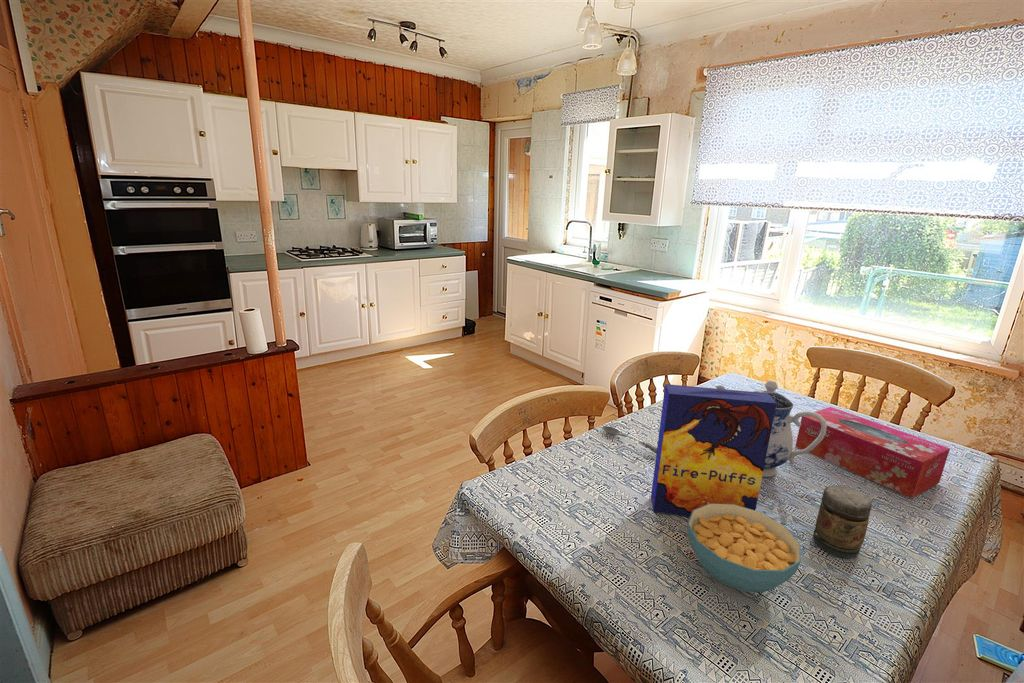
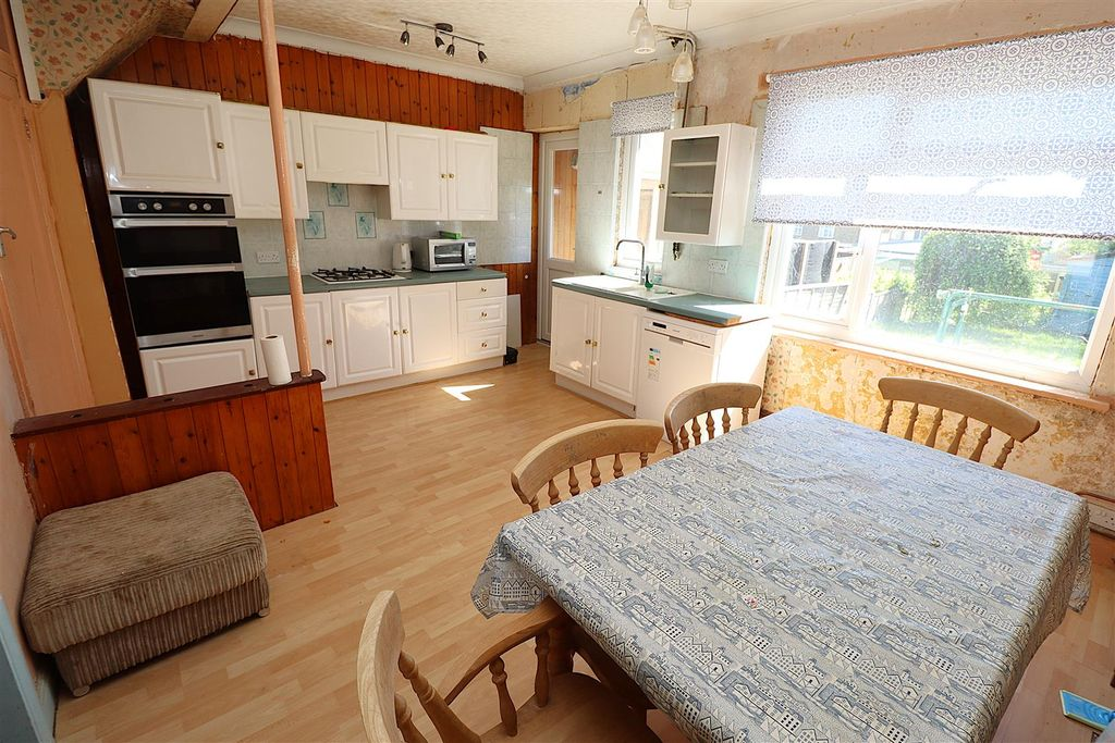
- tissue box [794,406,951,499]
- cereal bowl [687,503,802,593]
- jar [812,485,873,559]
- soupspoon [601,425,657,454]
- cereal box [650,383,777,518]
- teapot [715,379,827,478]
